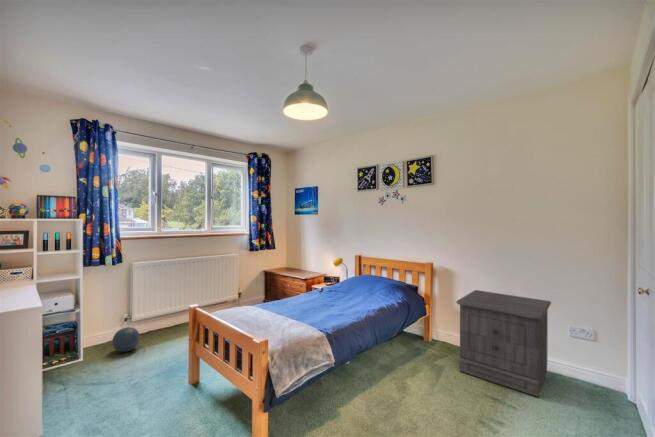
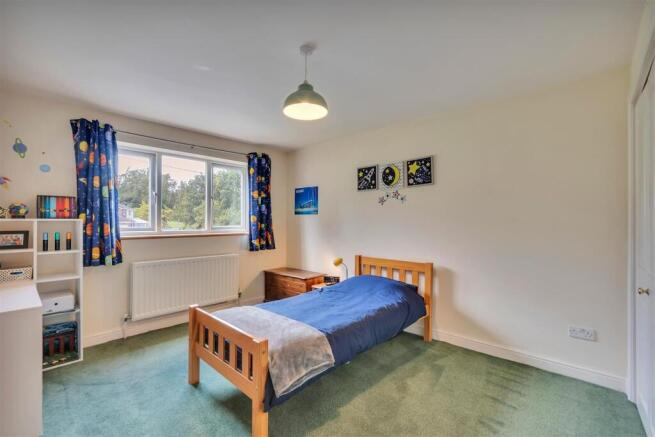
- nightstand [455,289,552,398]
- ball [111,326,141,353]
